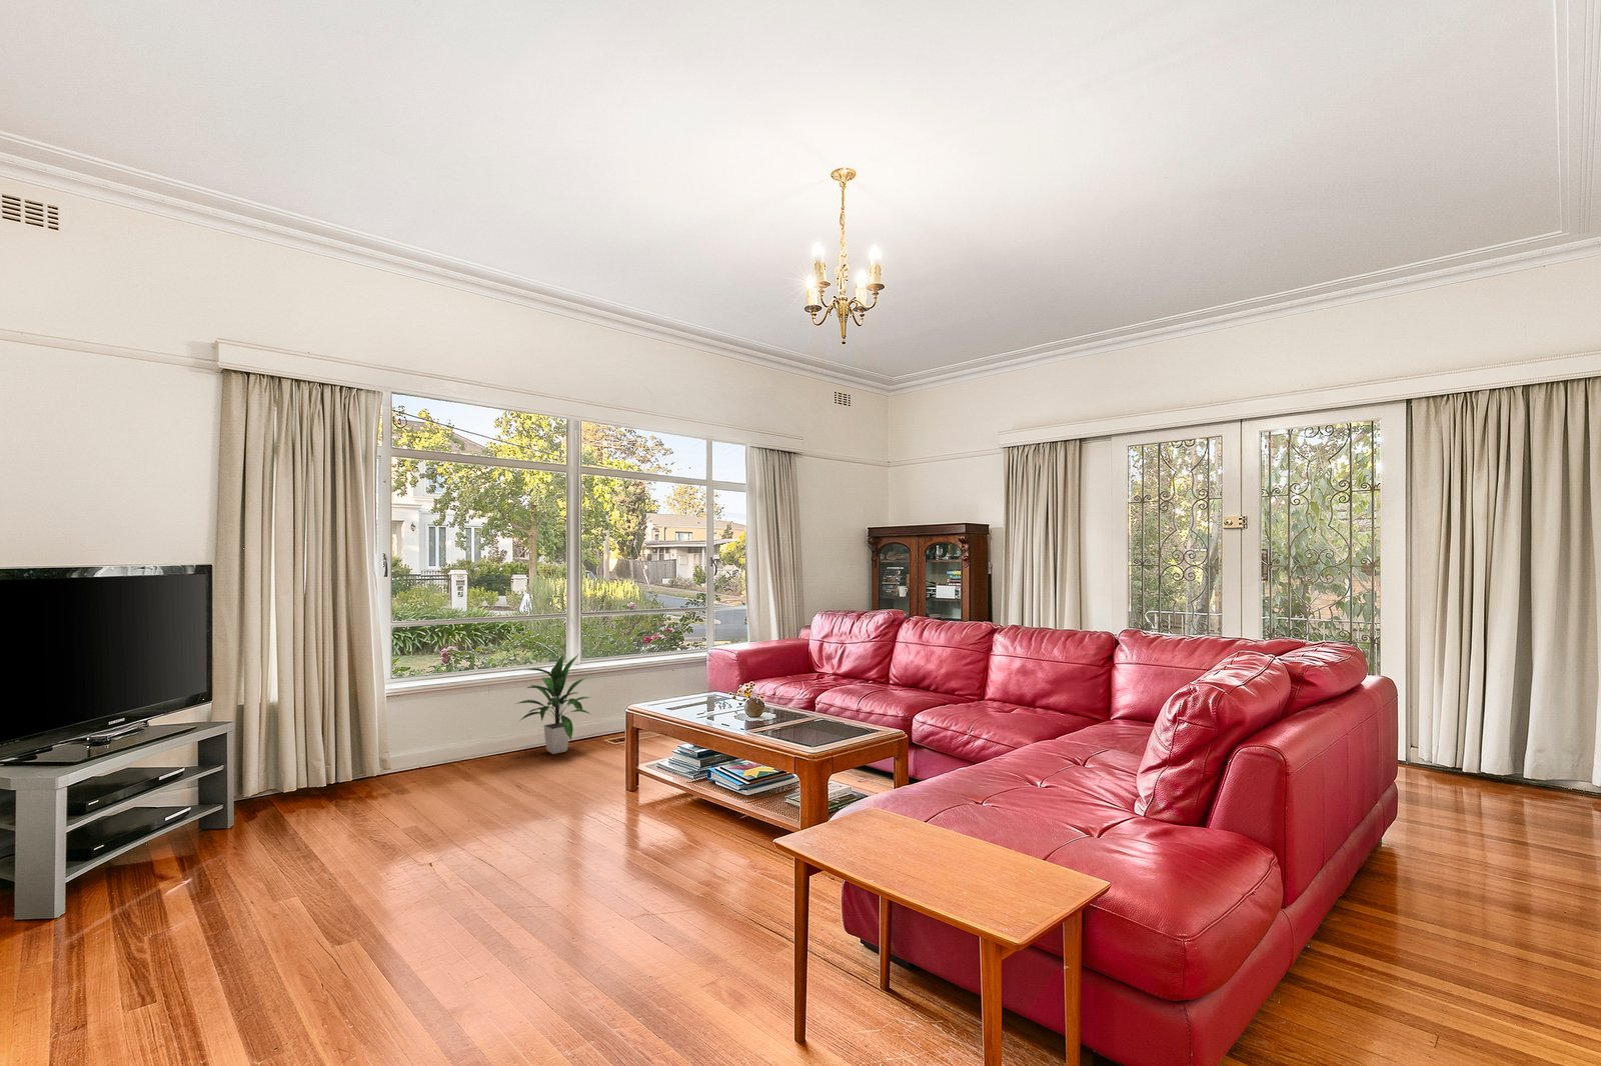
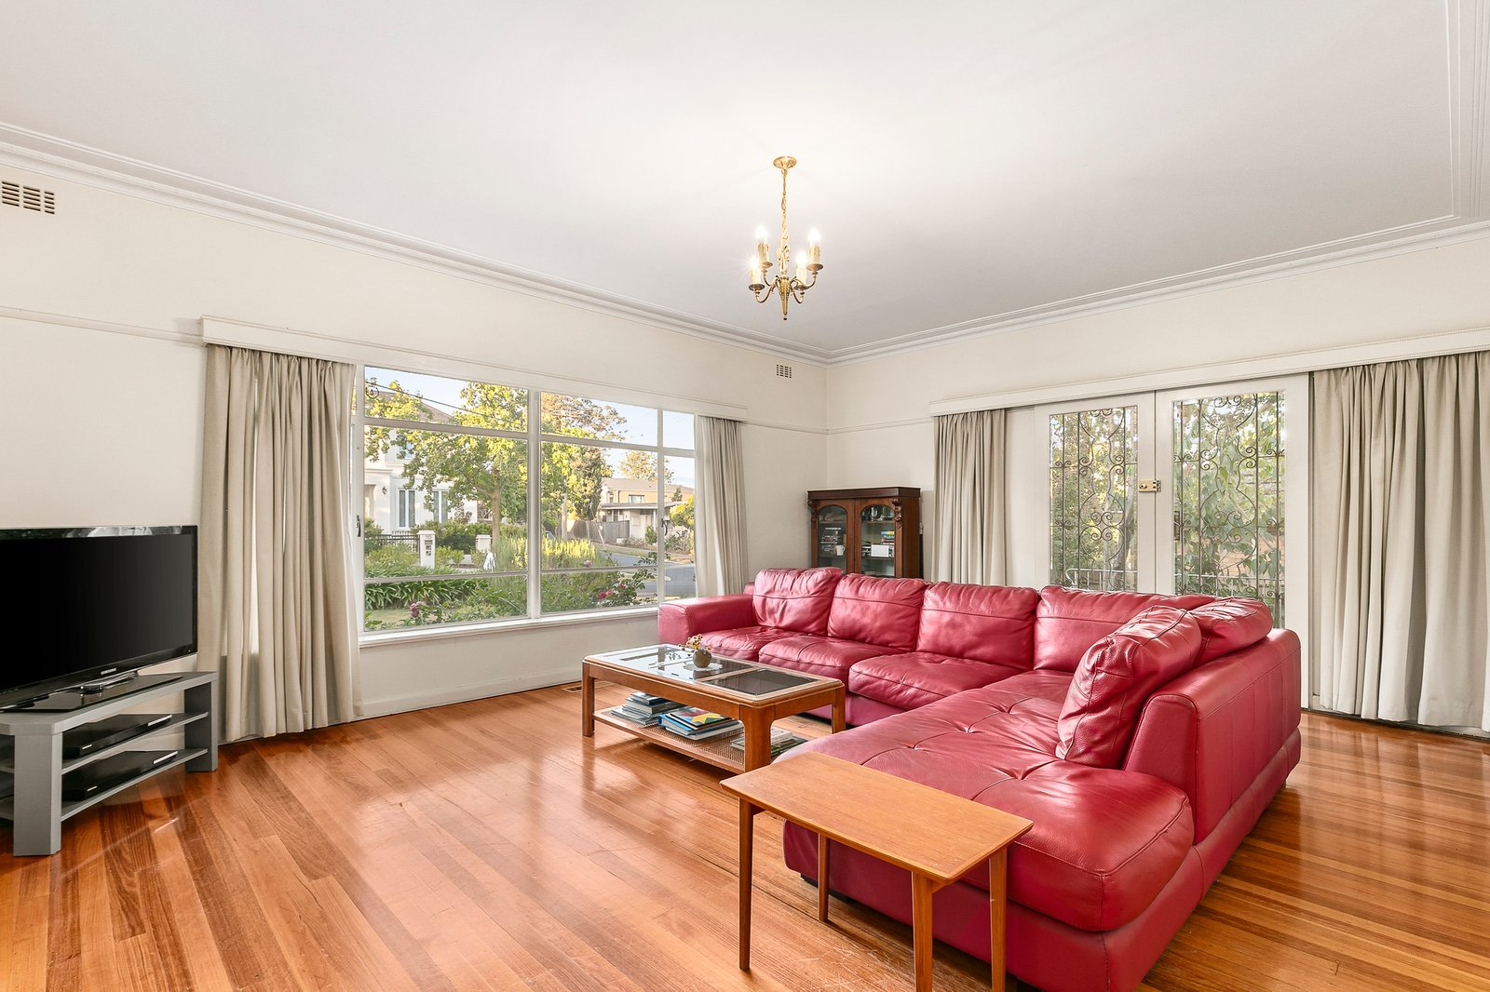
- indoor plant [515,653,593,755]
